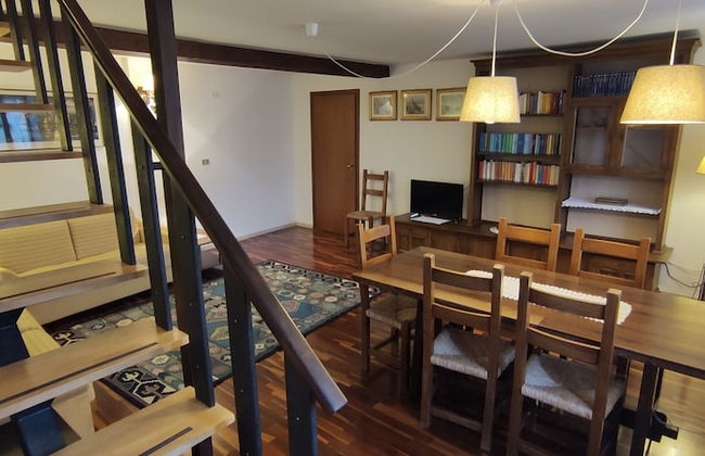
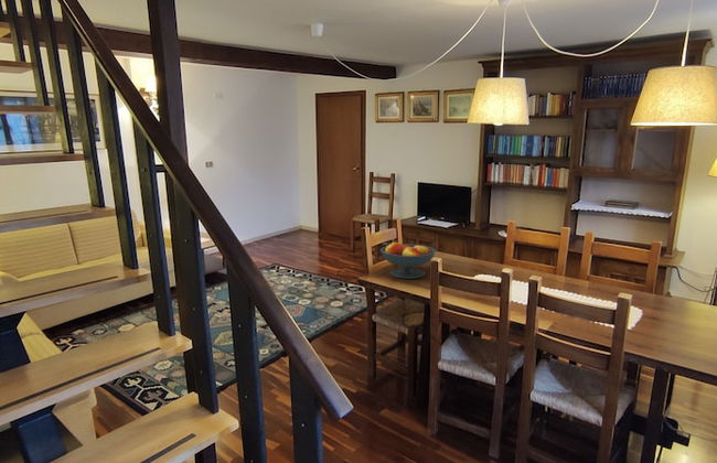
+ fruit bowl [379,241,437,280]
